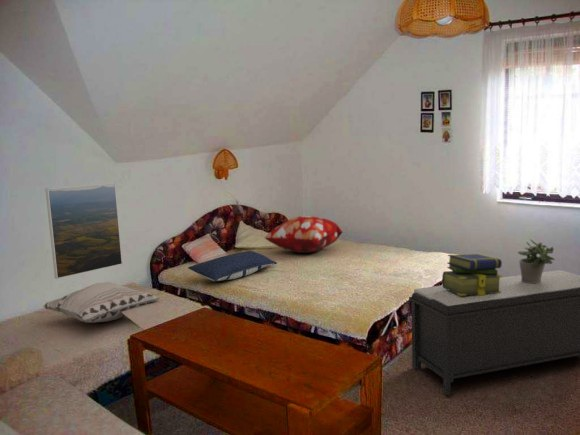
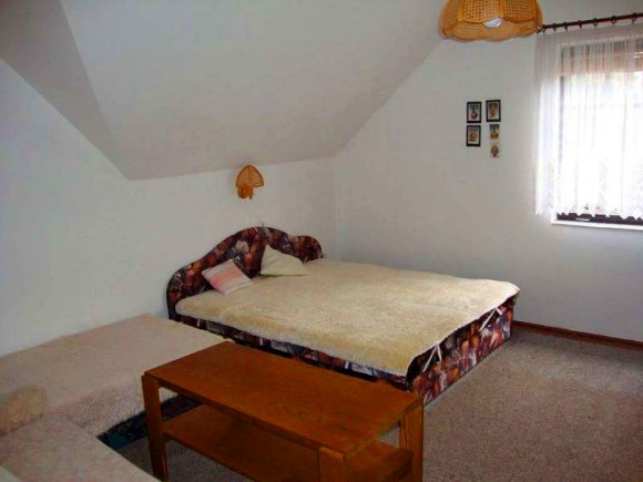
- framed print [45,182,123,280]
- decorative pillow [42,281,160,324]
- bench [408,269,580,396]
- potted plant [517,238,556,283]
- stack of books [441,253,503,296]
- pillow [187,250,278,282]
- decorative pillow [264,215,344,254]
